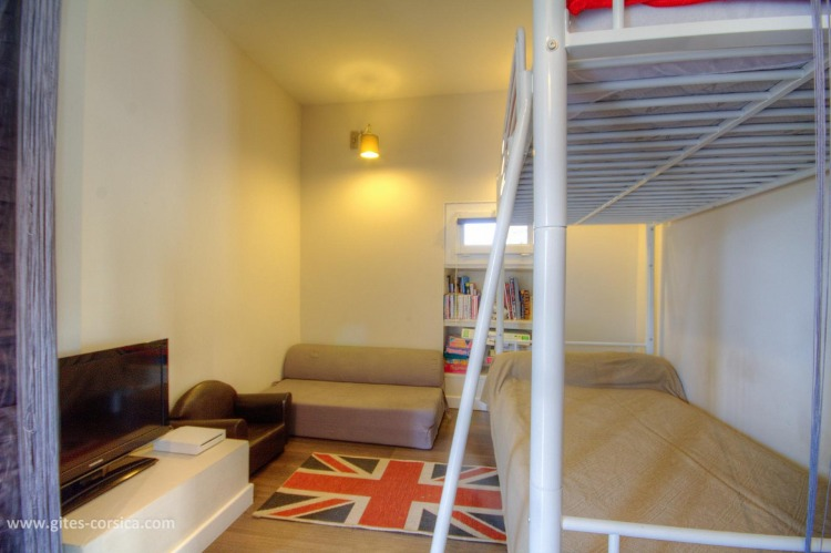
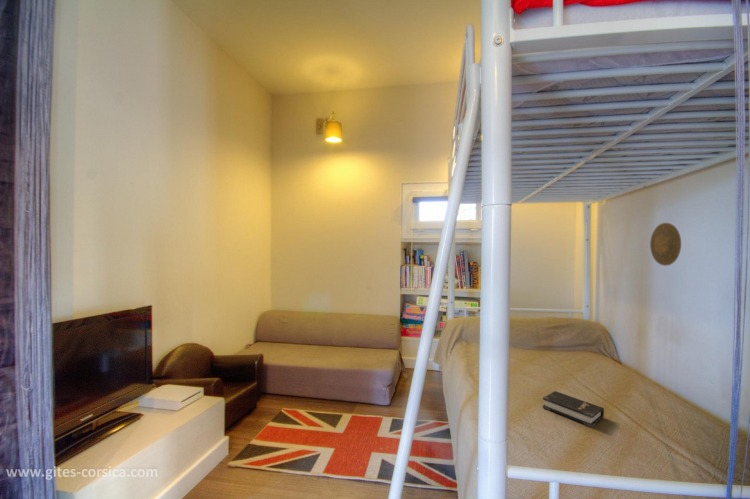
+ hardback book [542,390,605,428]
+ decorative plate [649,222,682,267]
